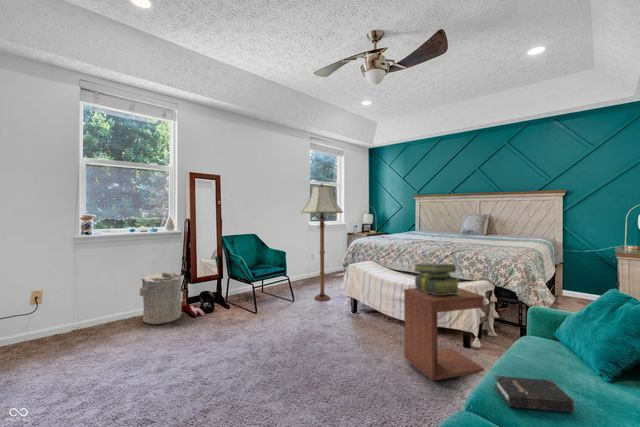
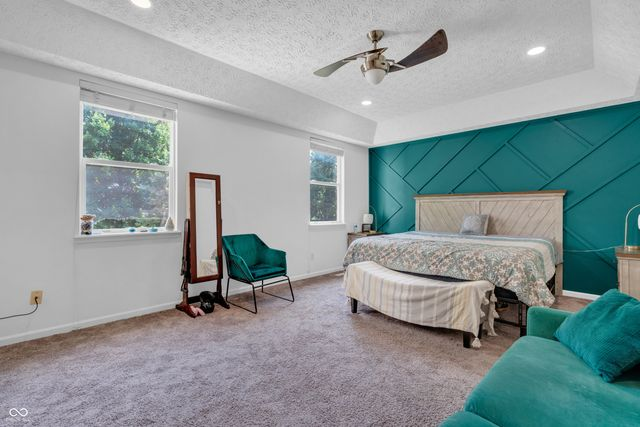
- laundry hamper [138,271,183,325]
- side table [403,287,485,382]
- hardback book [494,375,575,414]
- floor lamp [300,182,344,302]
- stack of books [412,262,461,295]
